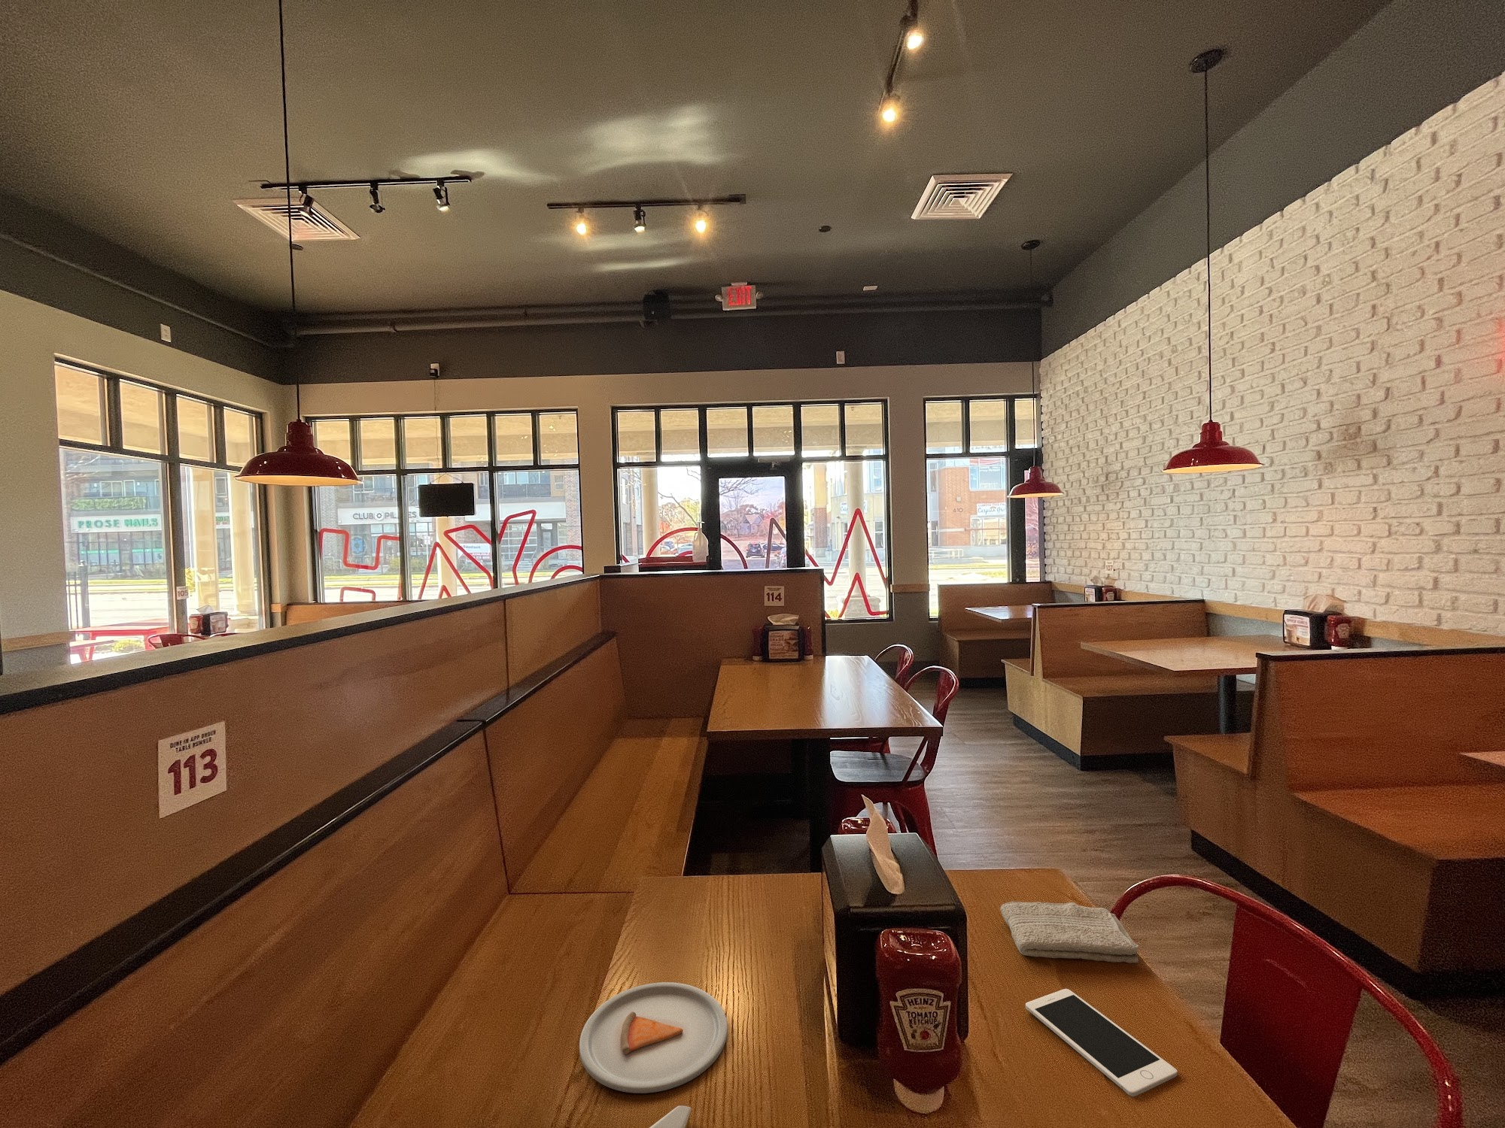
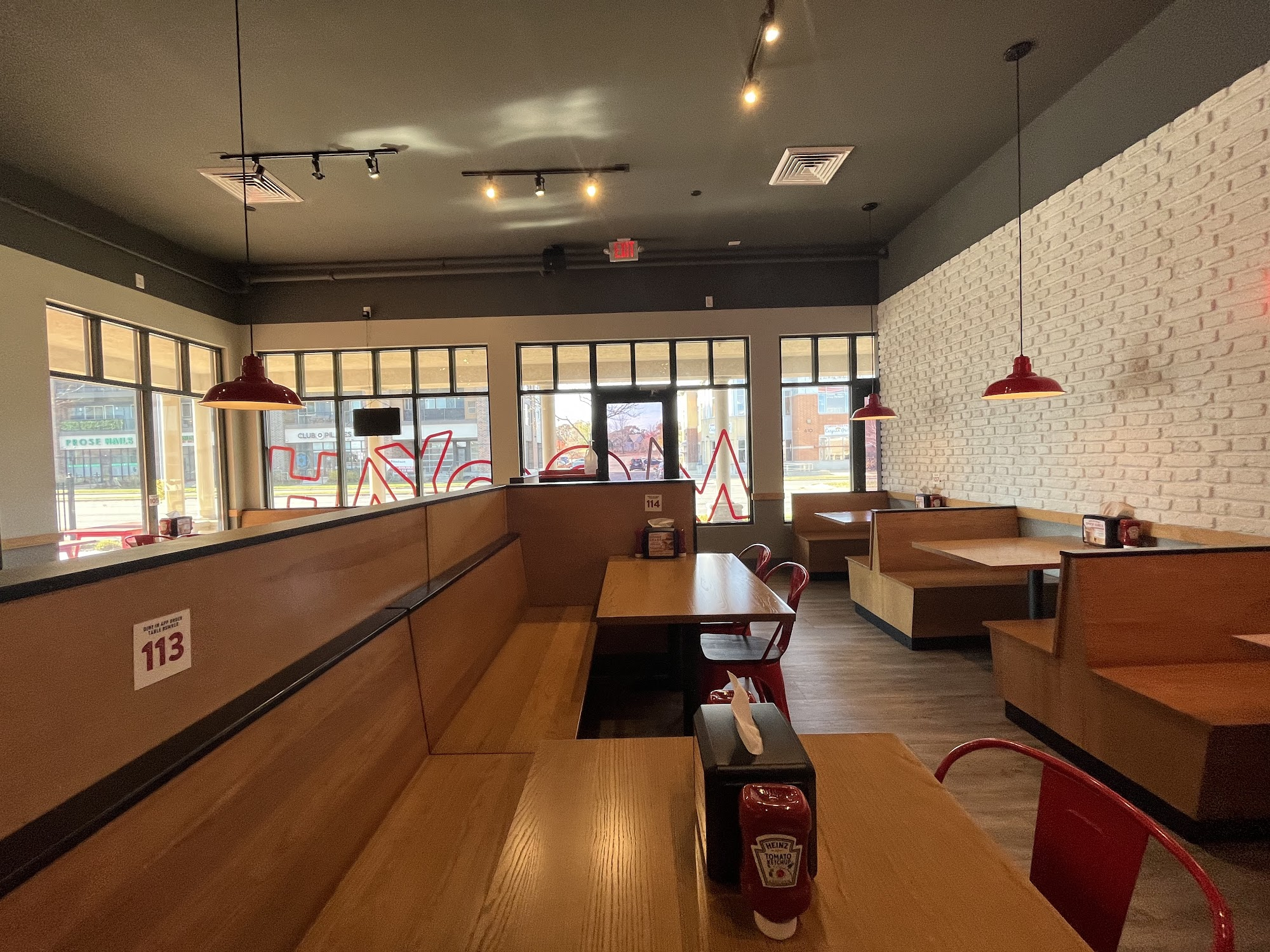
- dinner plate [578,981,729,1128]
- washcloth [999,901,1140,964]
- cell phone [1025,988,1178,1097]
